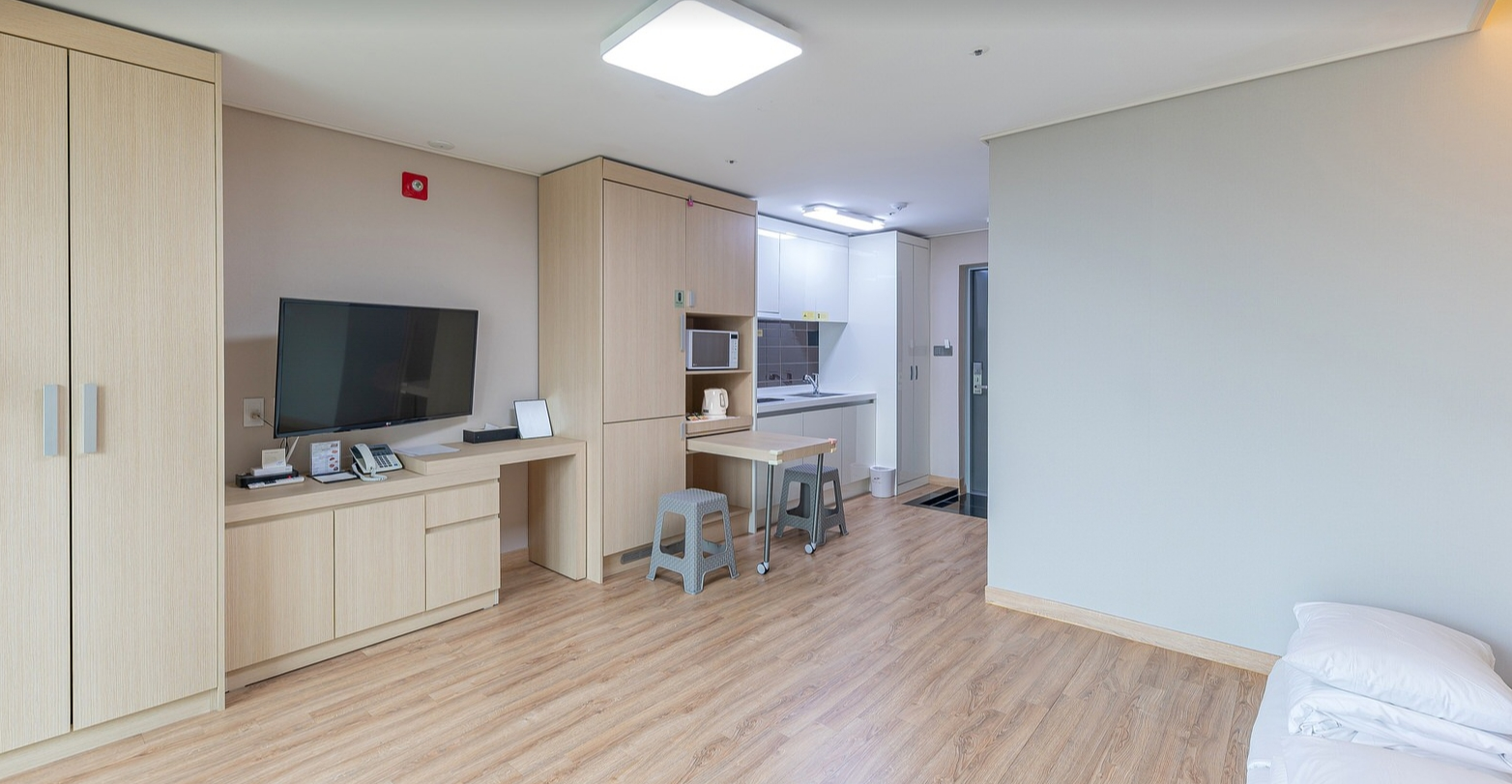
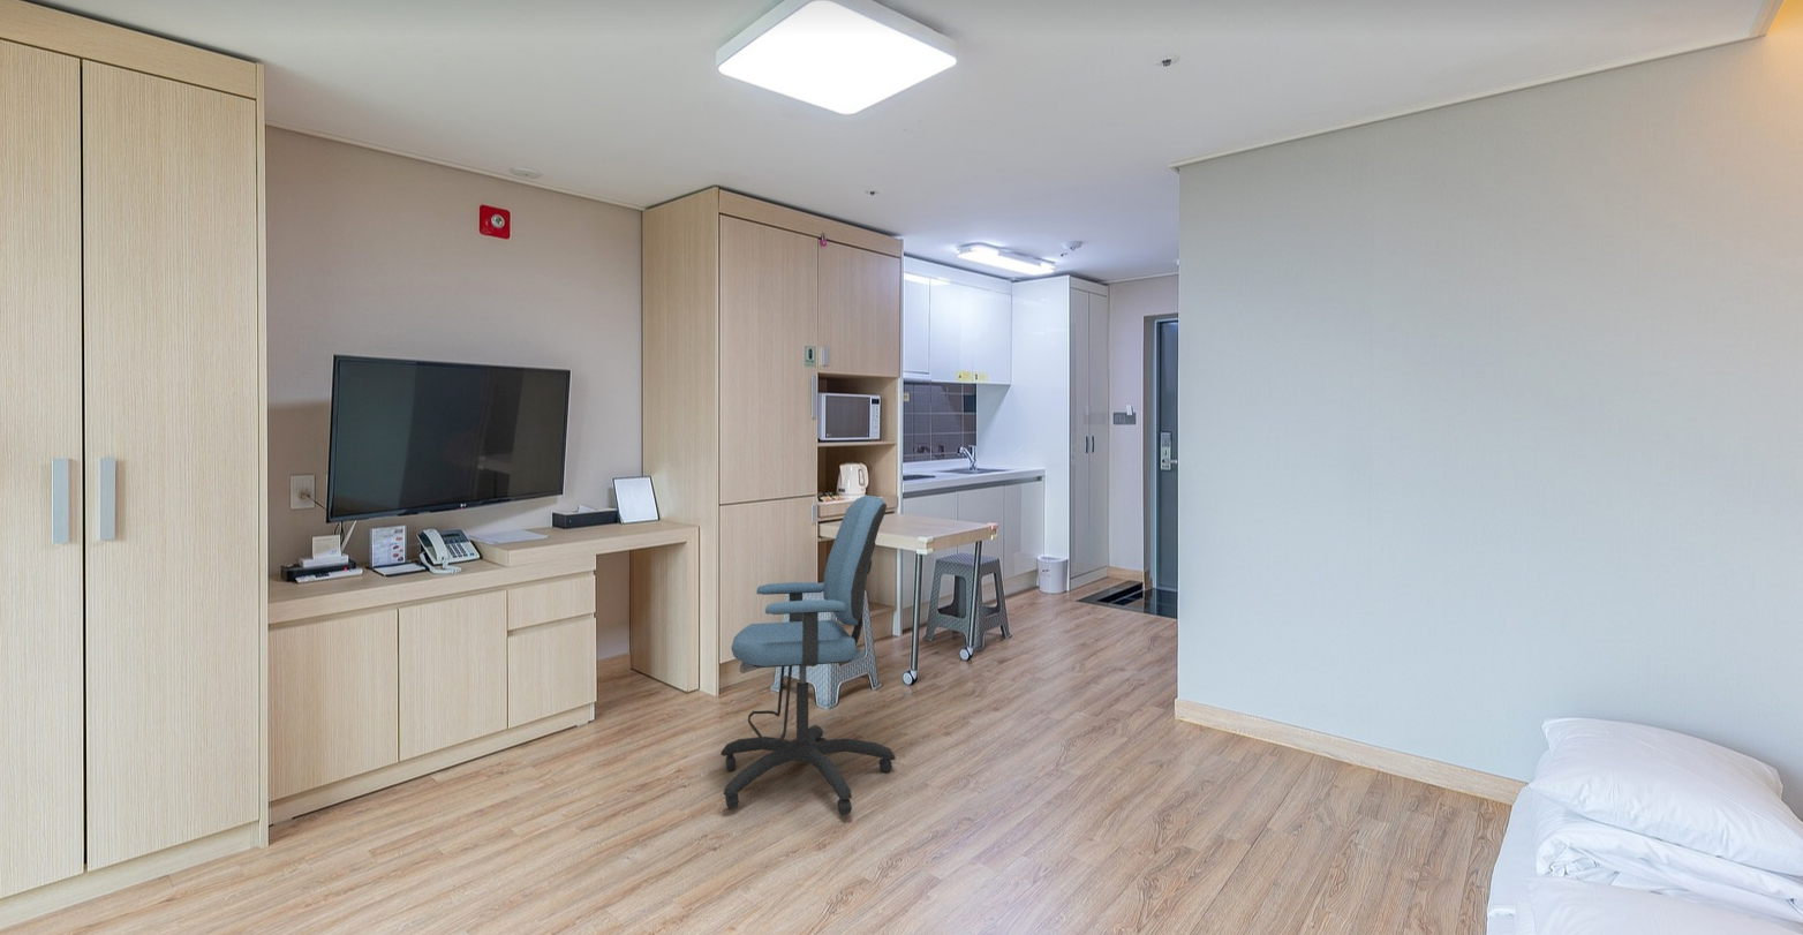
+ office chair [719,494,897,816]
